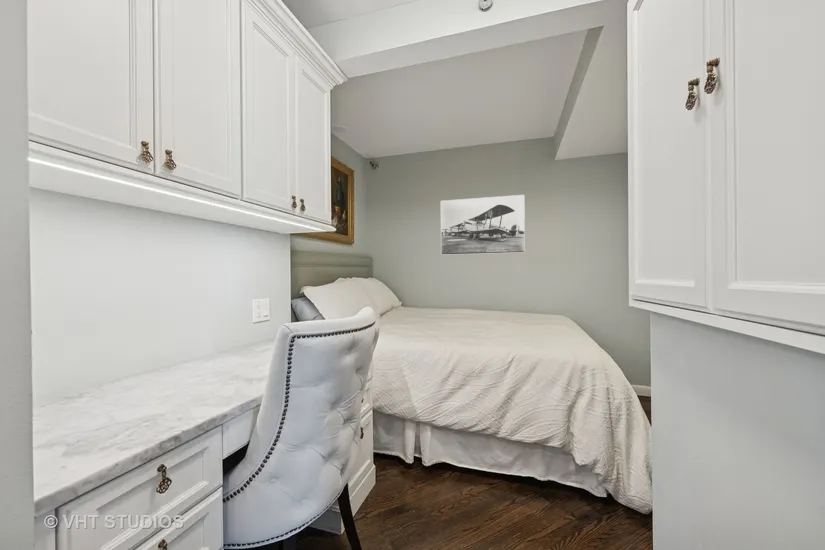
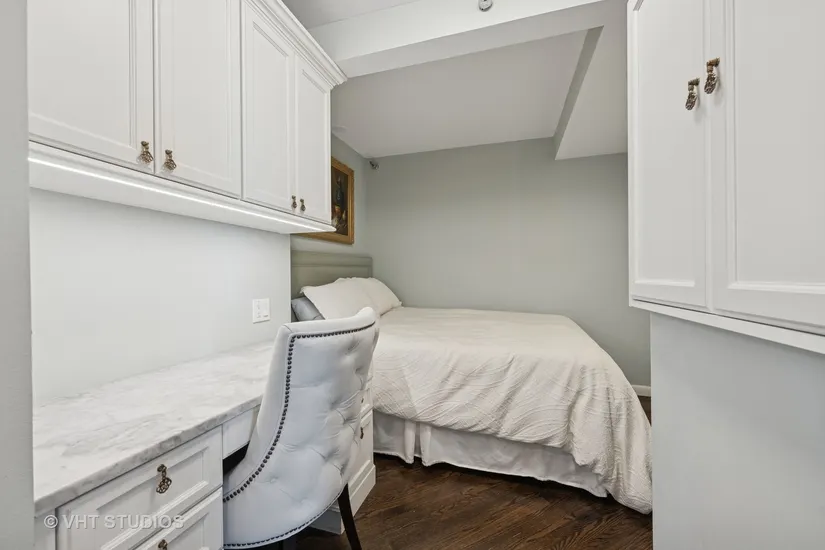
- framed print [440,194,526,256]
